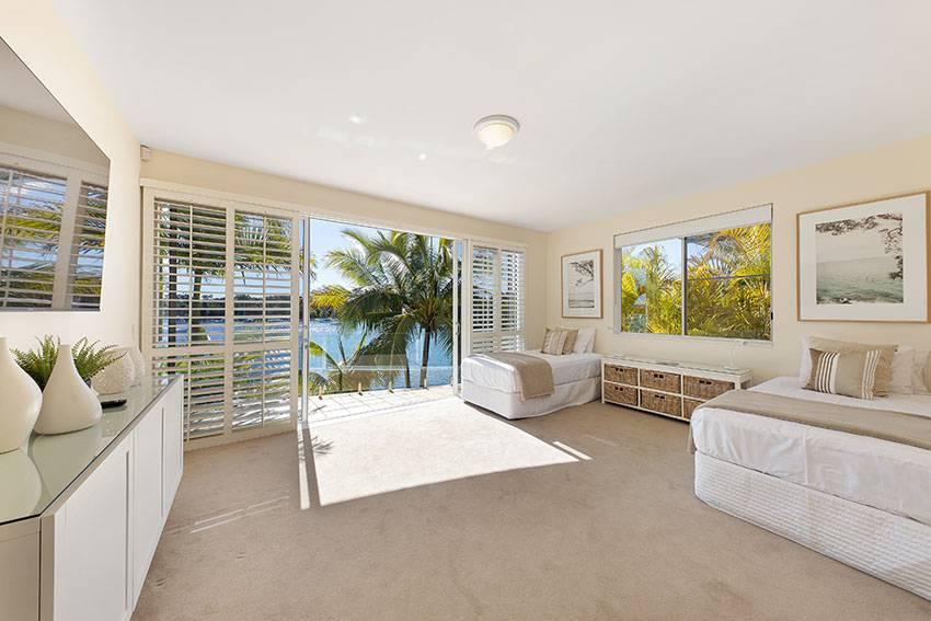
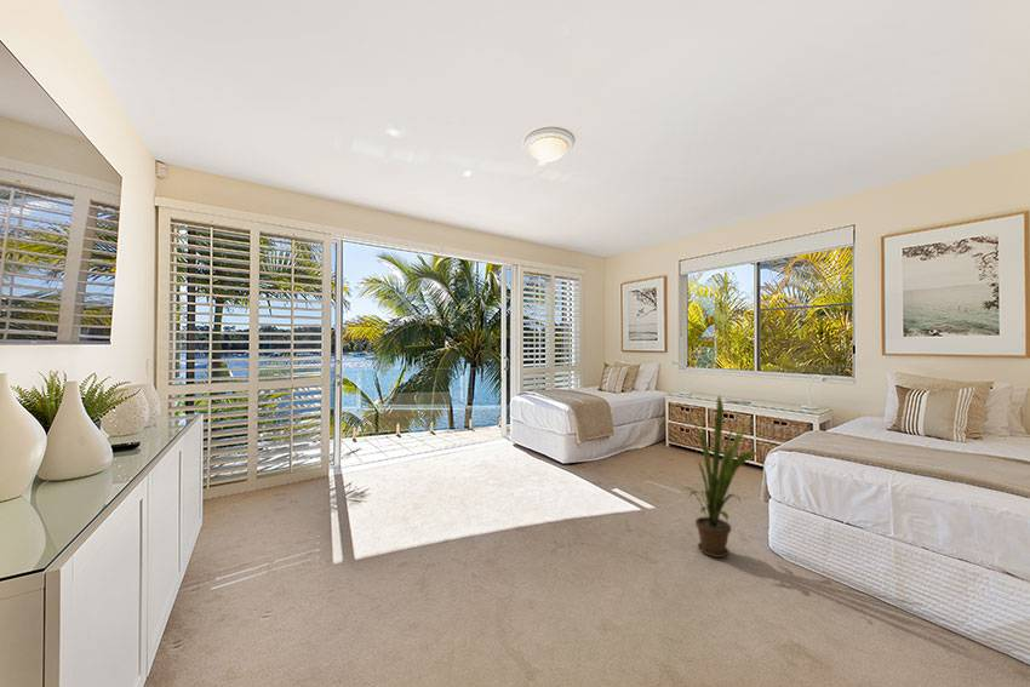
+ house plant [668,394,759,559]
